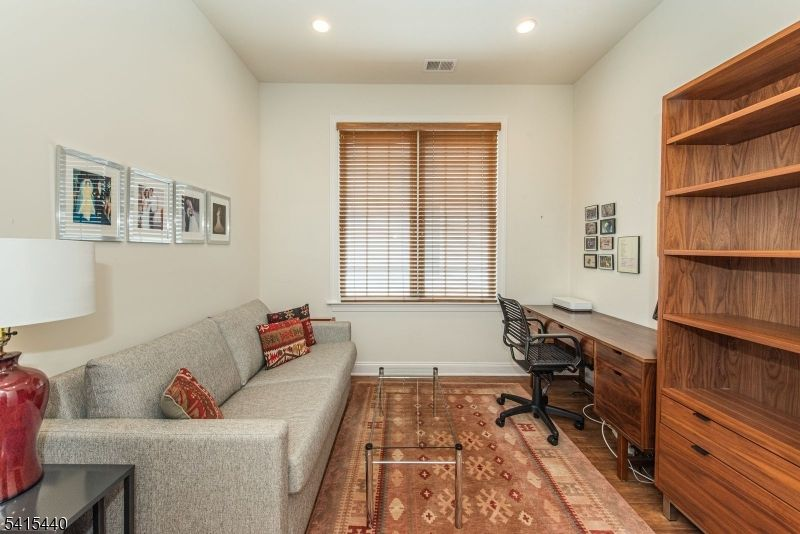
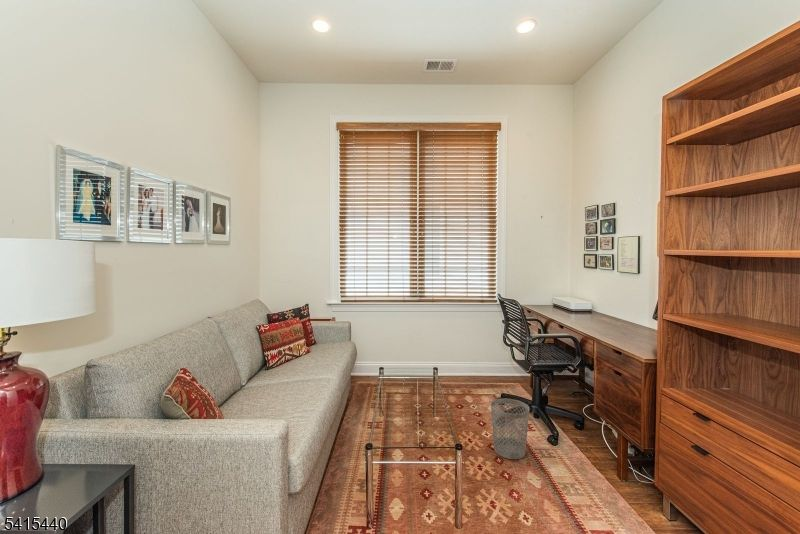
+ wastebasket [490,398,530,460]
